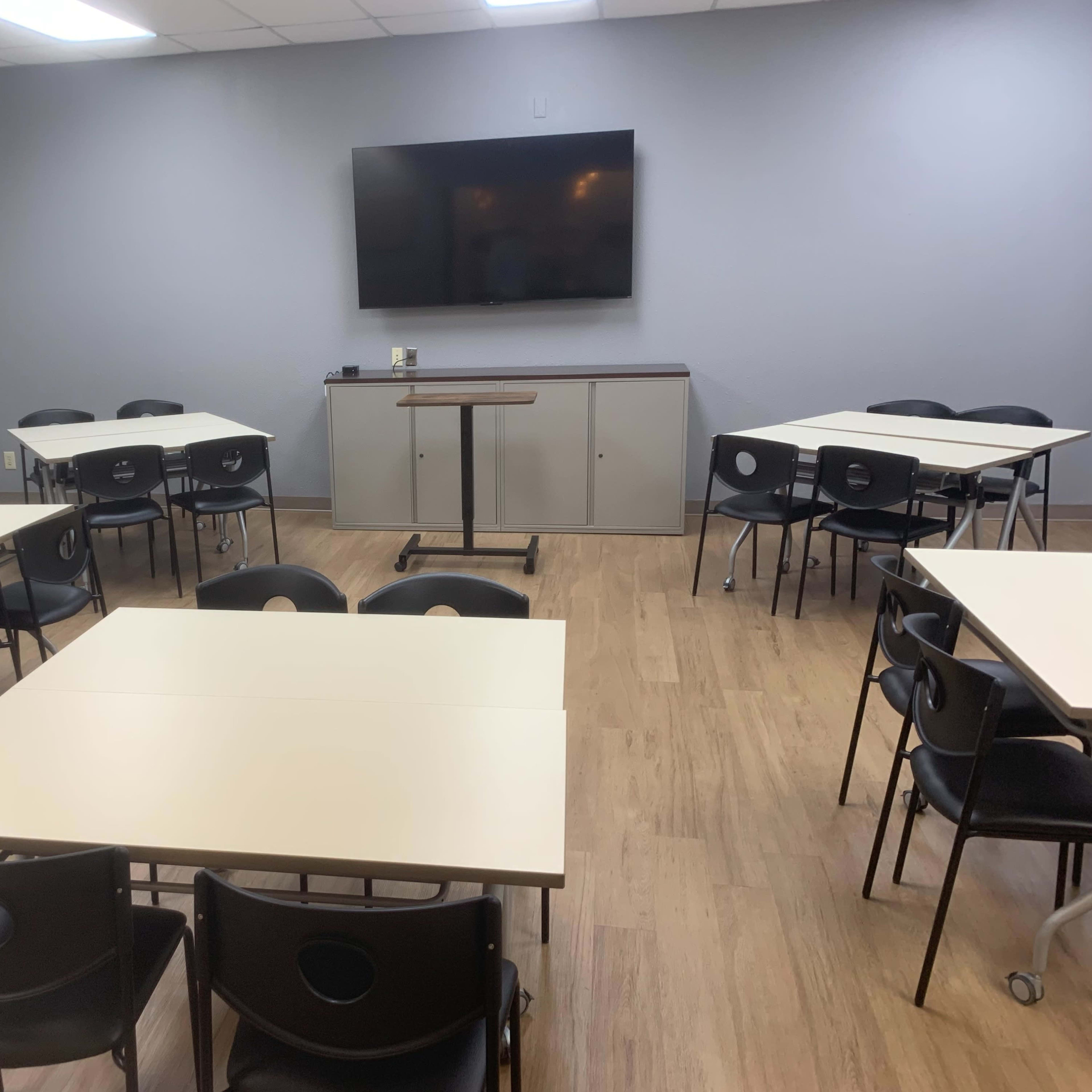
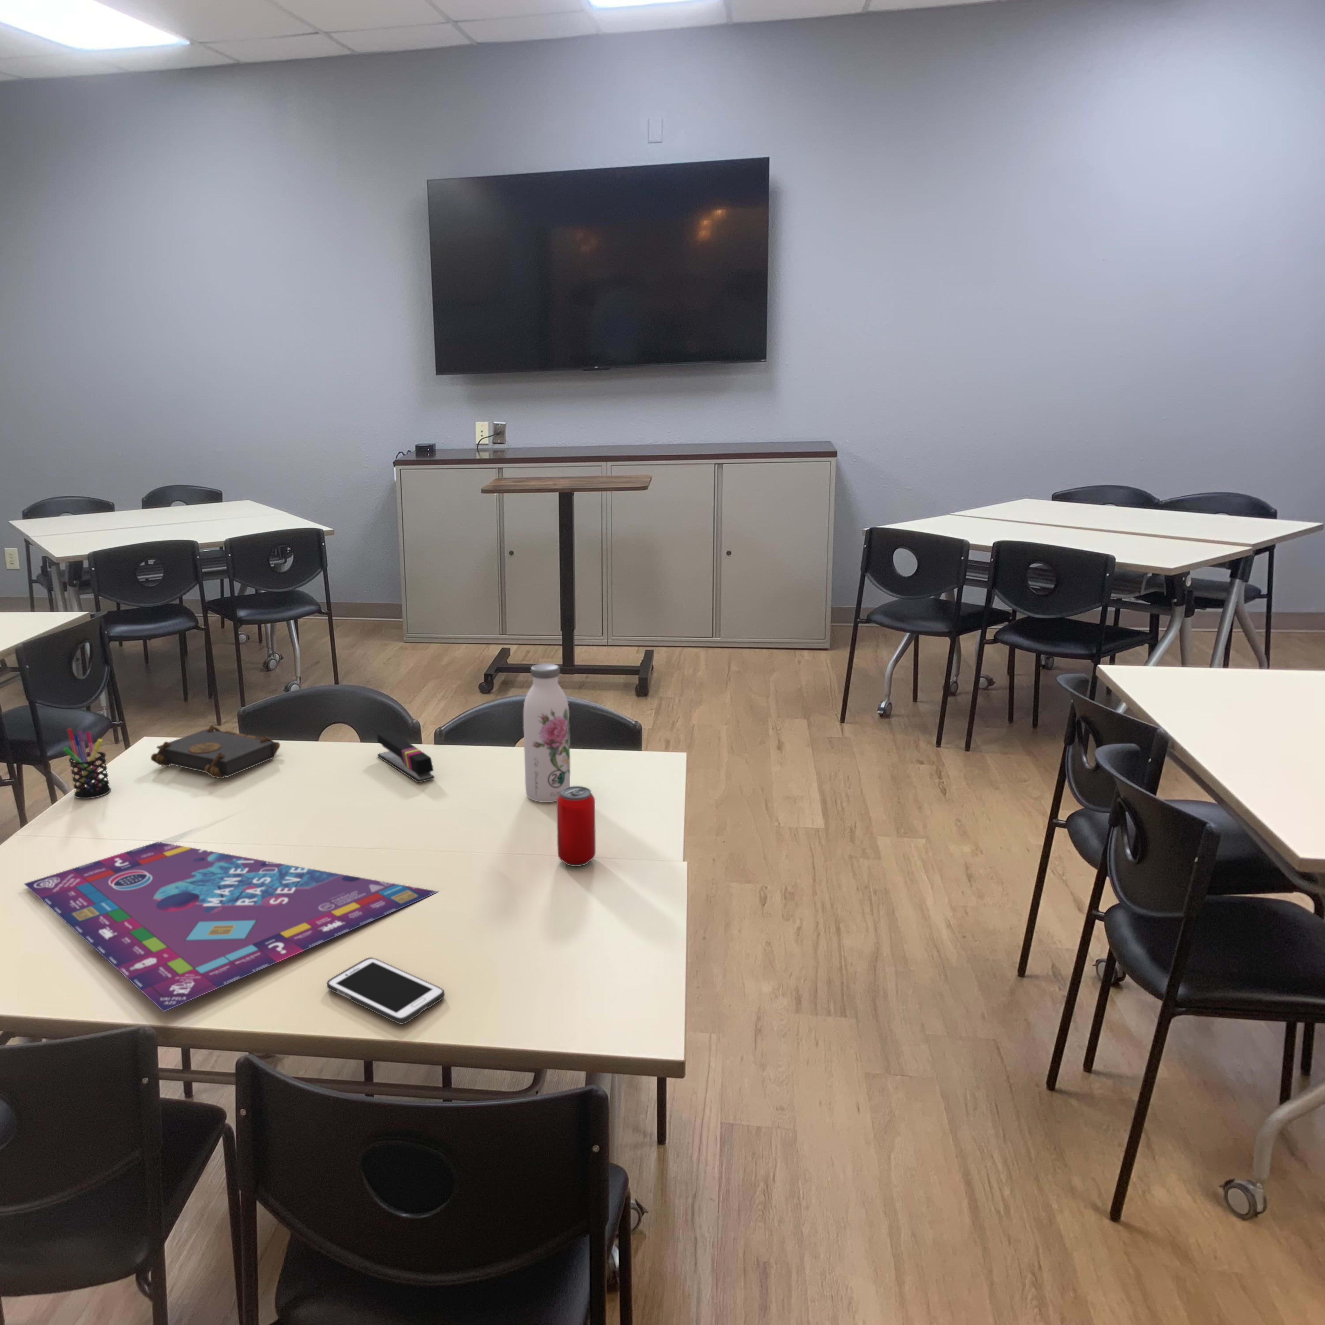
+ stapler [377,730,434,783]
+ water bottle [523,662,570,802]
+ gameboard [23,841,439,1012]
+ cell phone [326,957,445,1024]
+ pen holder [63,728,112,800]
+ can [556,786,596,866]
+ book [150,724,280,779]
